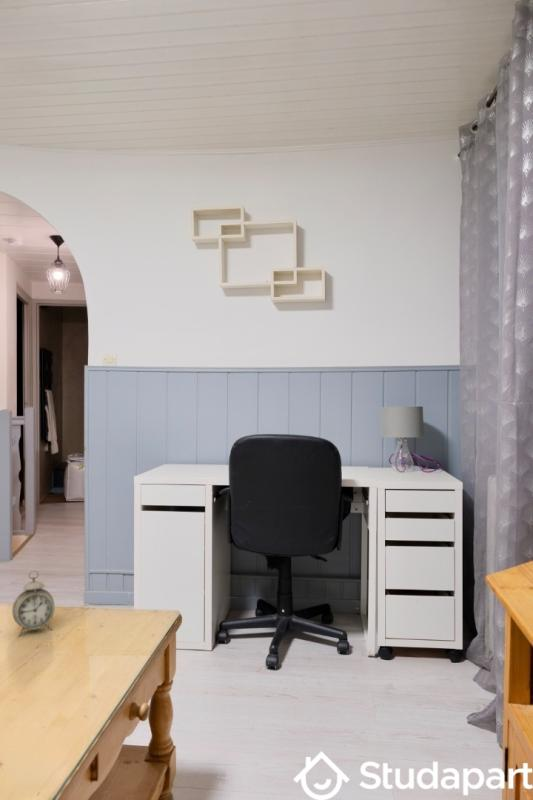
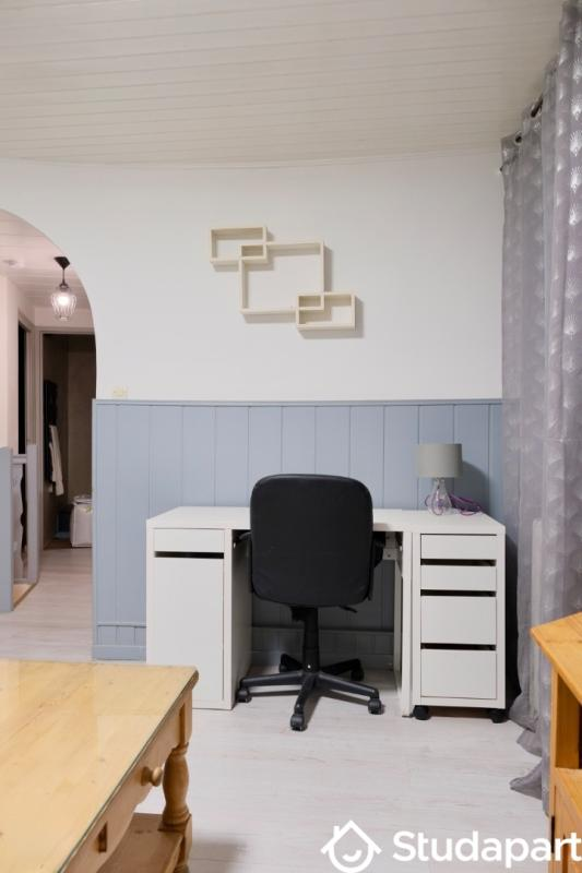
- alarm clock [11,569,55,637]
